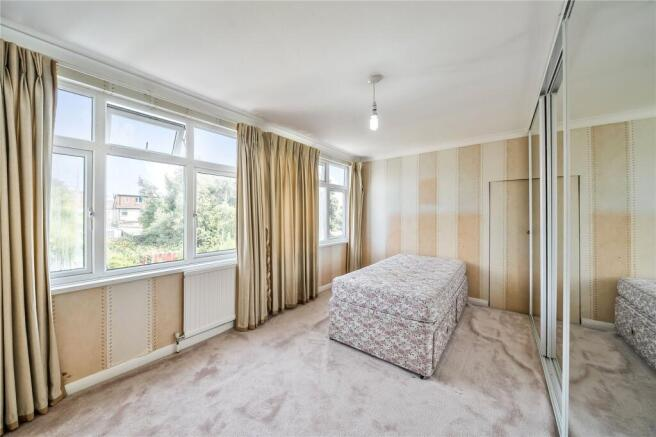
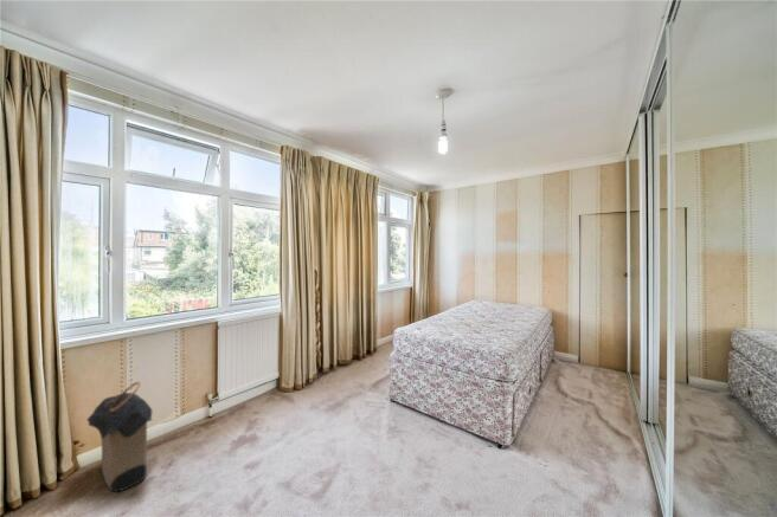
+ laundry hamper [86,380,153,493]
